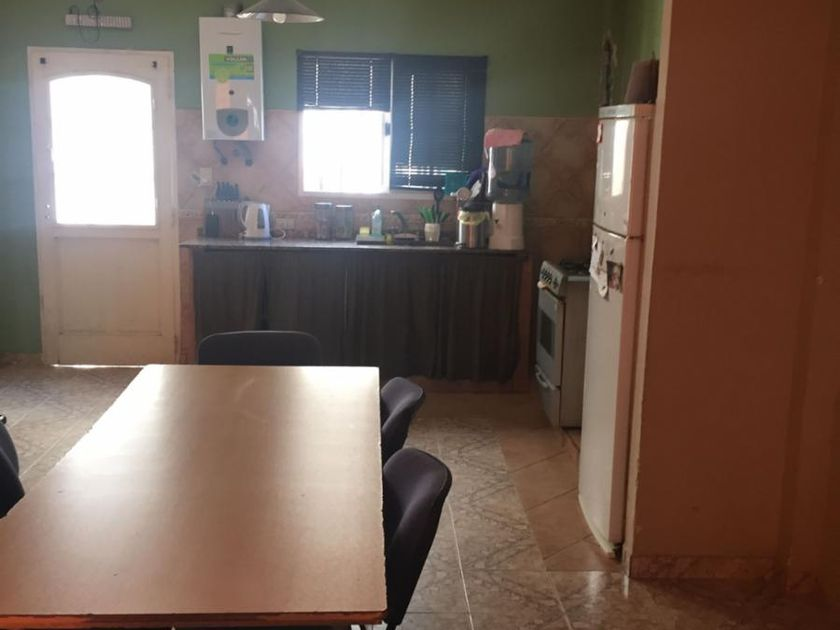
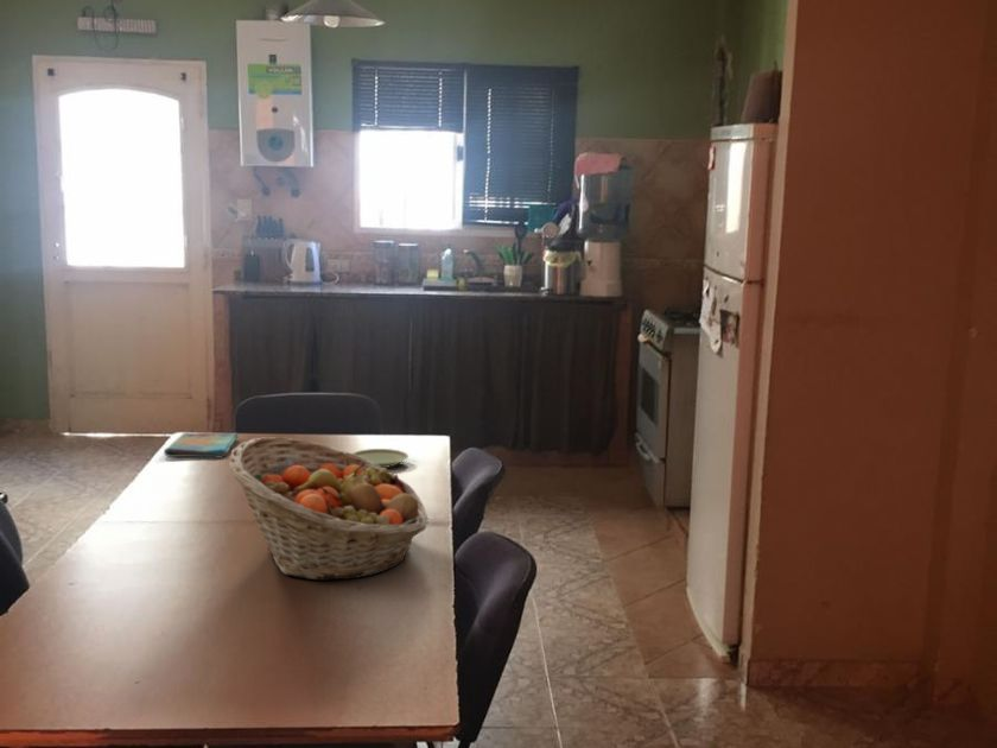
+ dish towel [163,431,239,458]
+ plate [353,448,409,469]
+ fruit basket [228,436,428,582]
